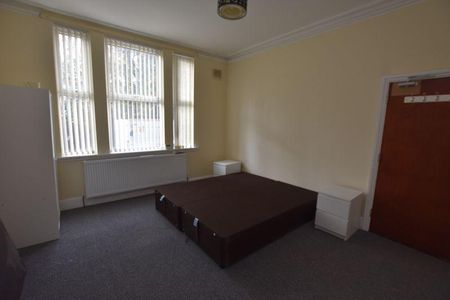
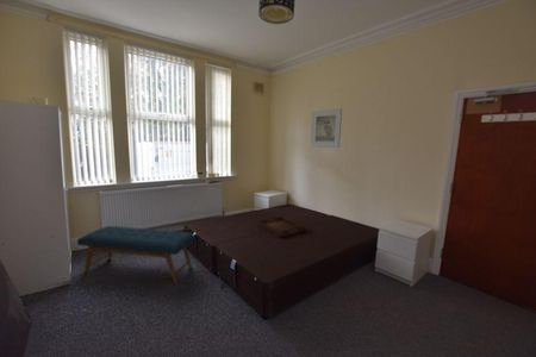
+ serving tray [256,215,305,238]
+ bench [76,225,195,286]
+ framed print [310,107,343,149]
